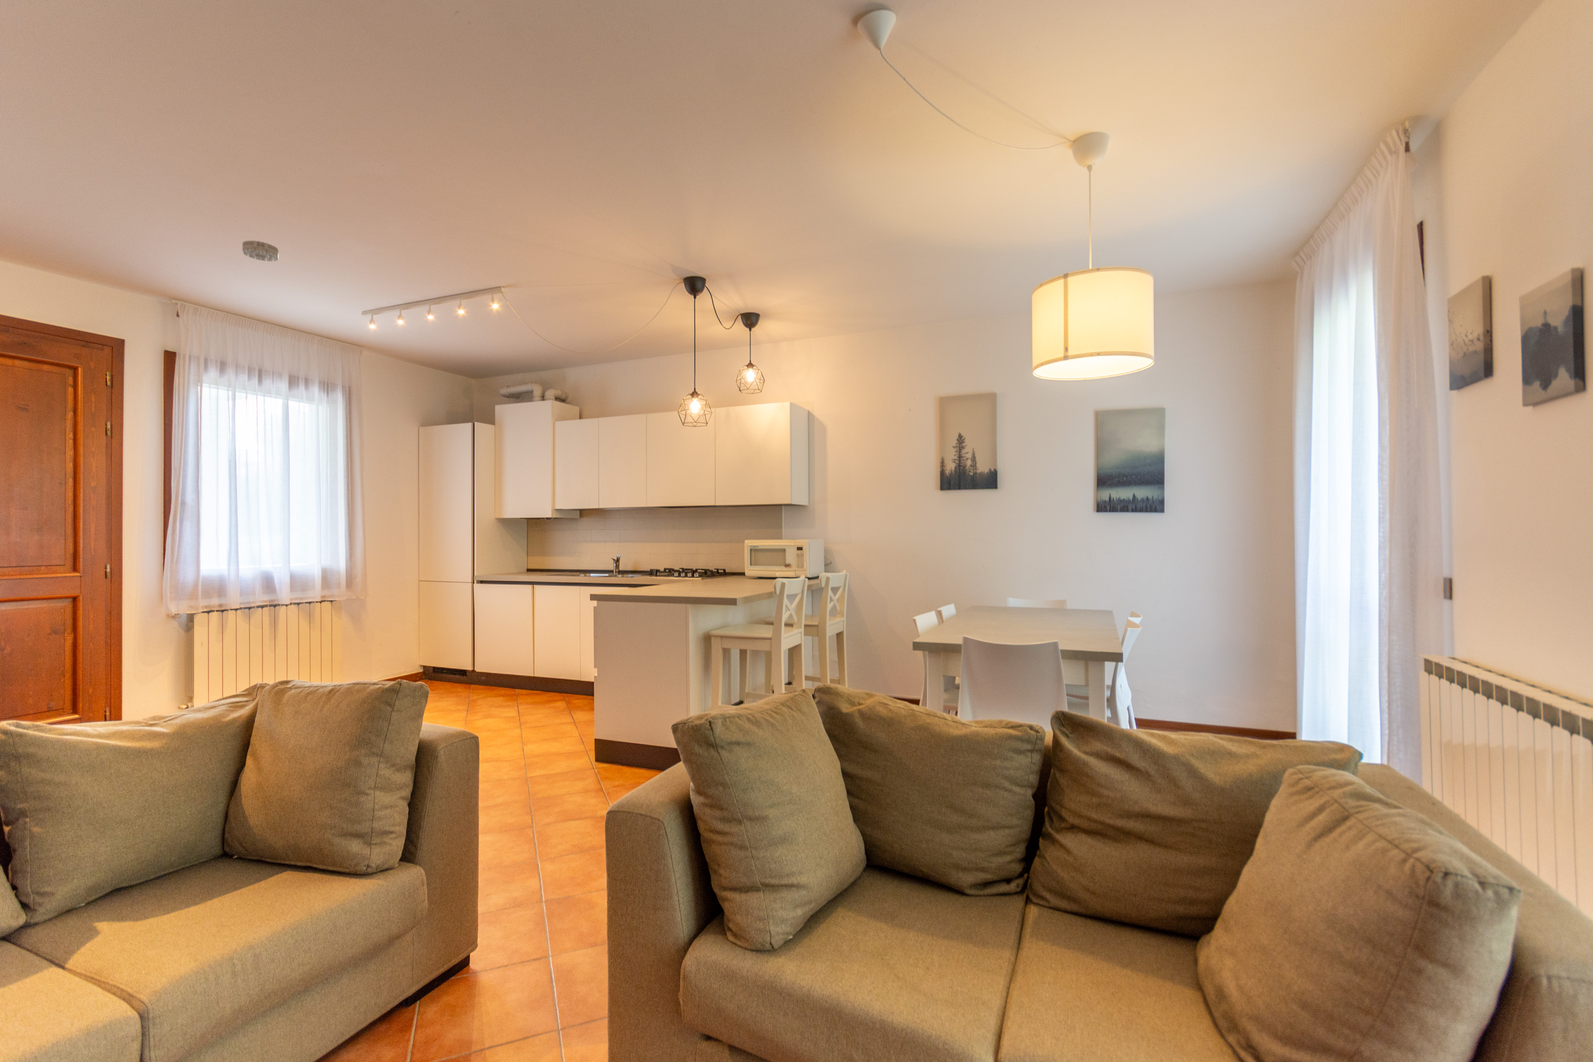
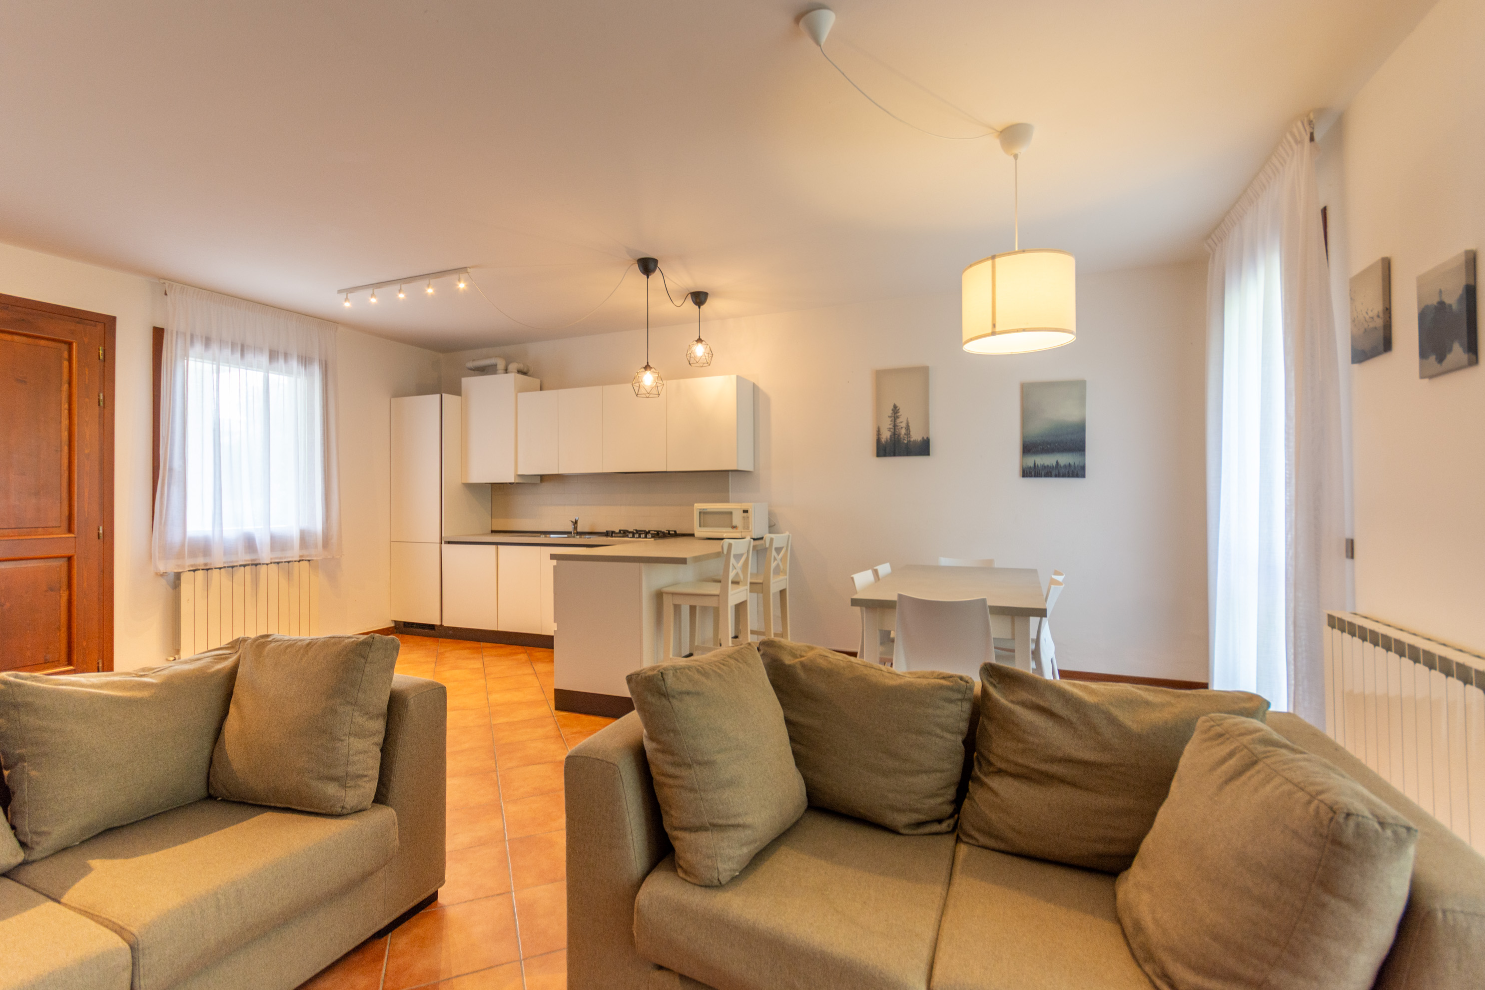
- smoke detector [242,241,280,262]
